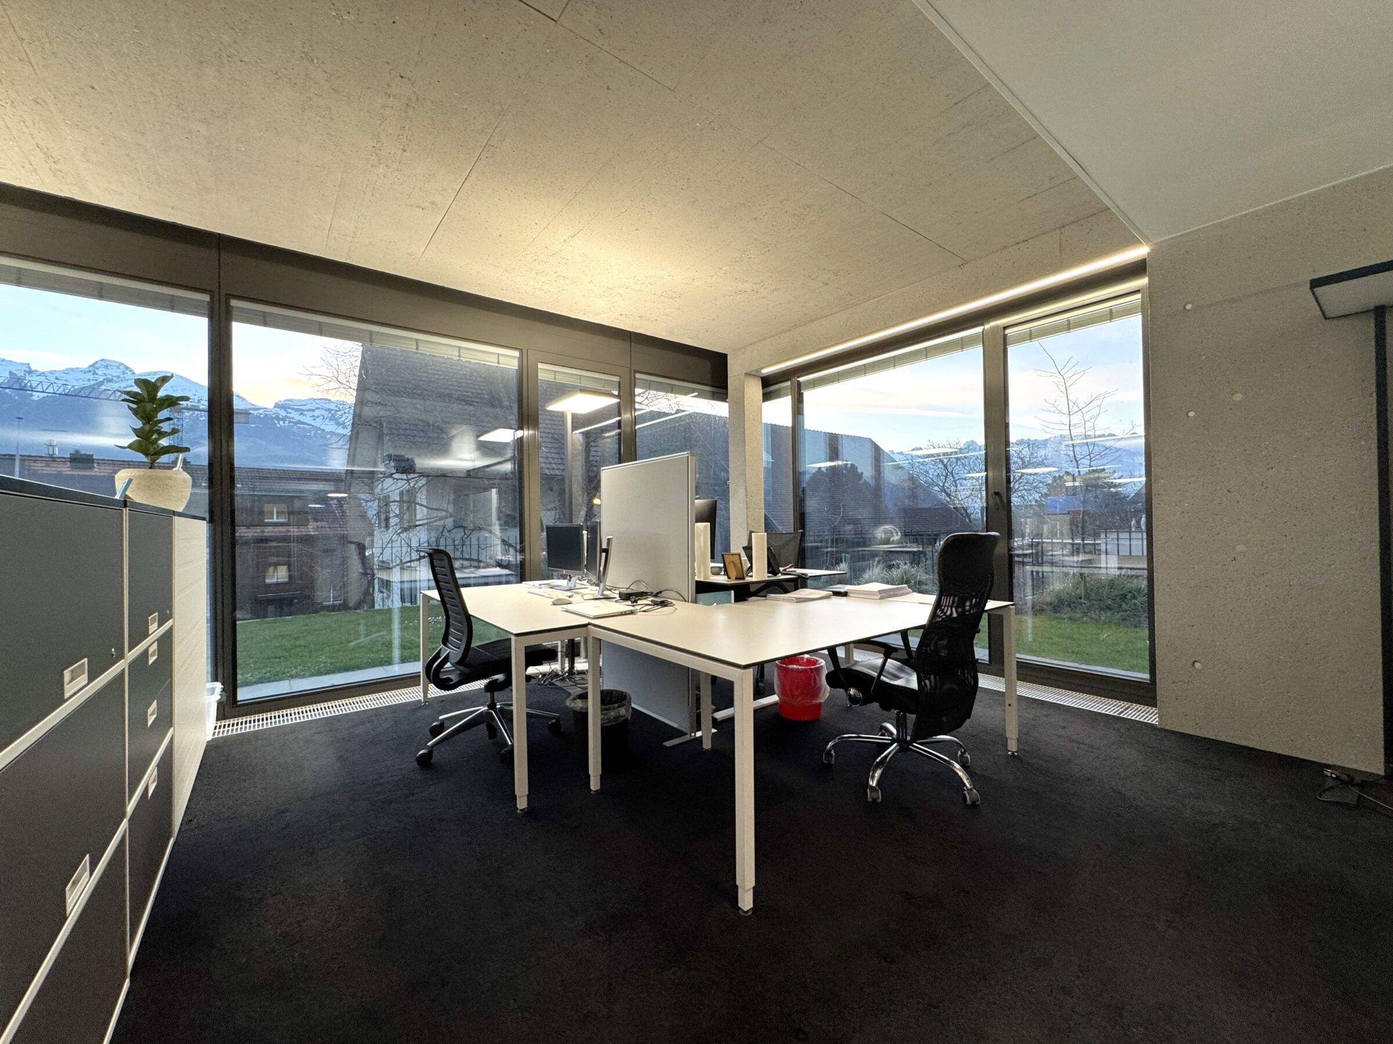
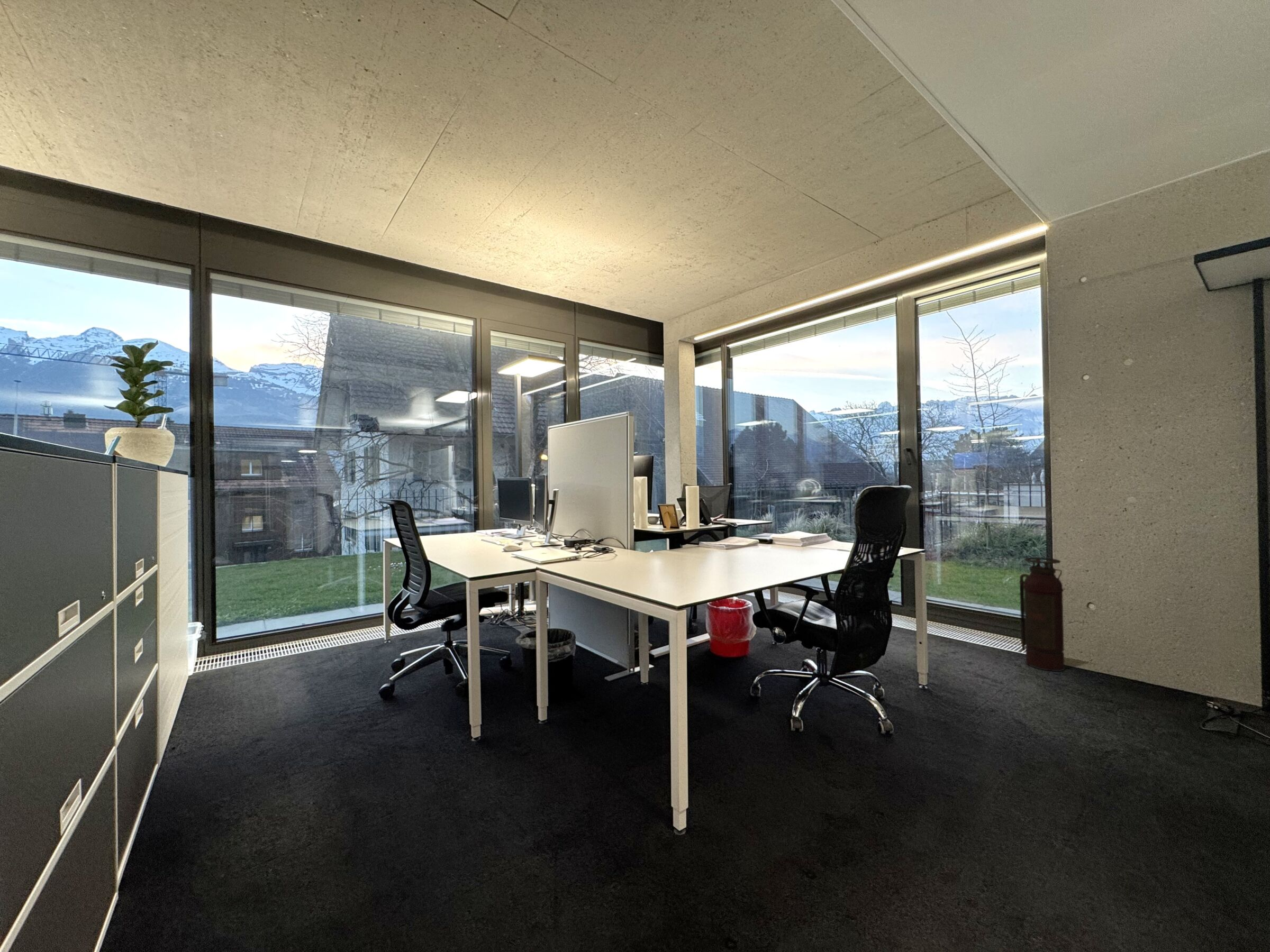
+ fire extinguisher [1019,557,1066,672]
